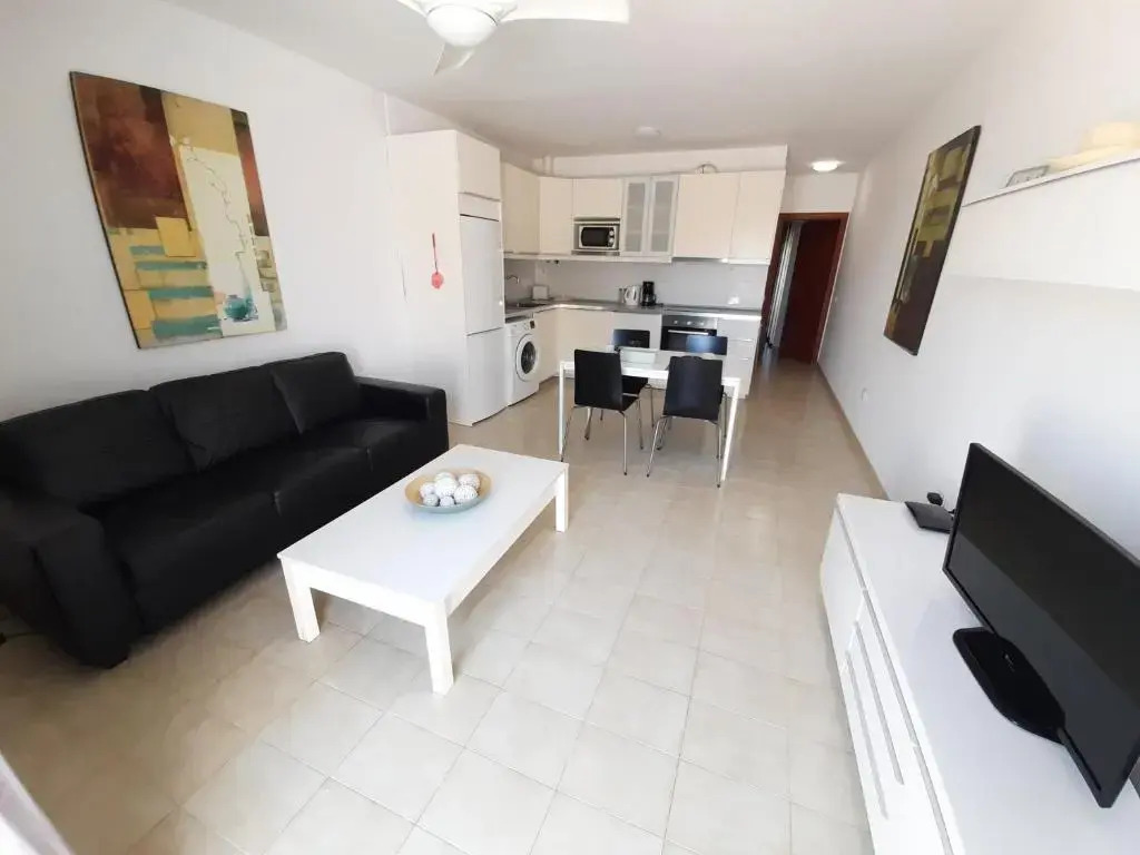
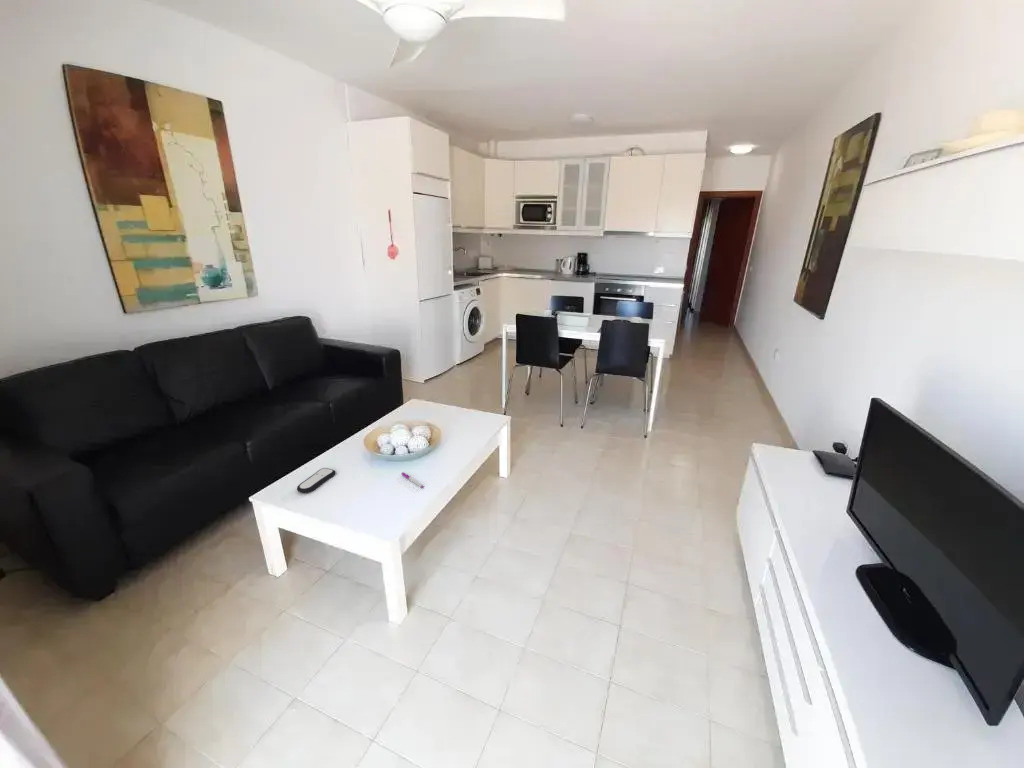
+ pen [401,471,425,489]
+ remote control [296,467,336,494]
